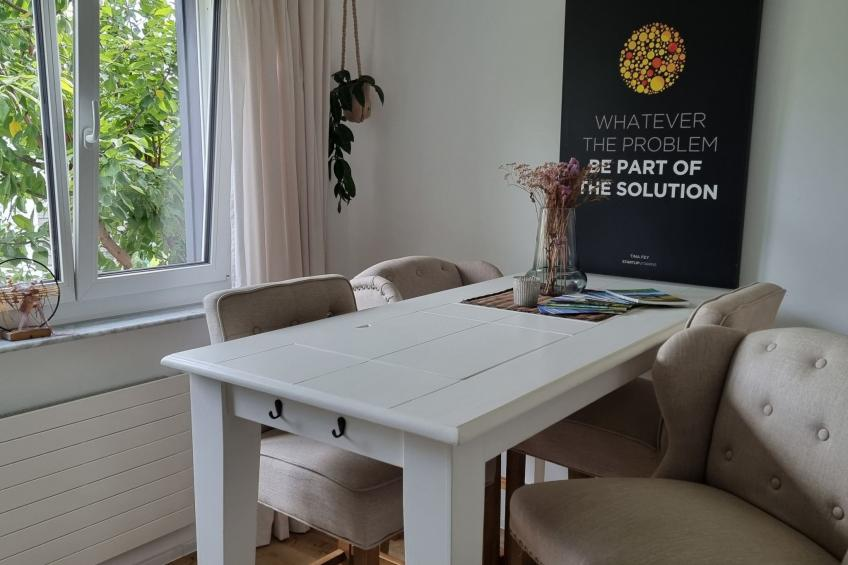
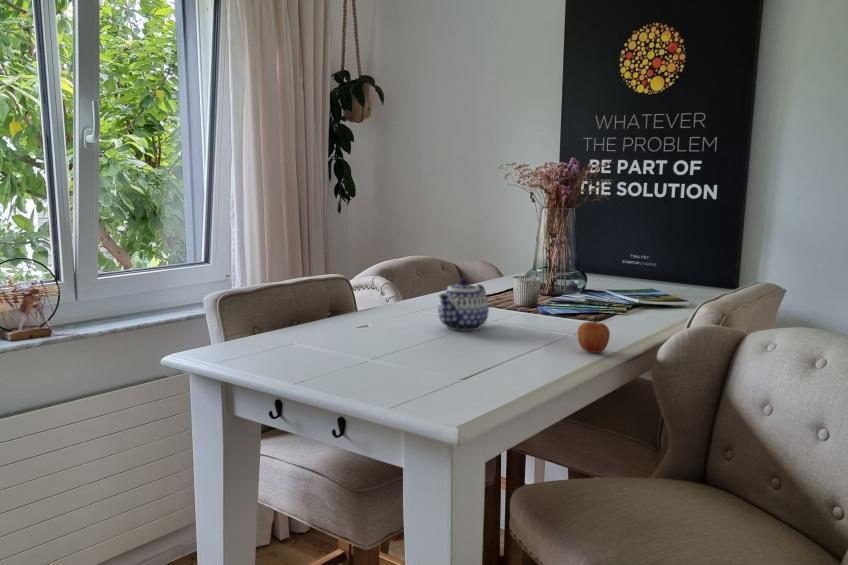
+ apple [576,316,611,354]
+ teapot [437,277,490,331]
